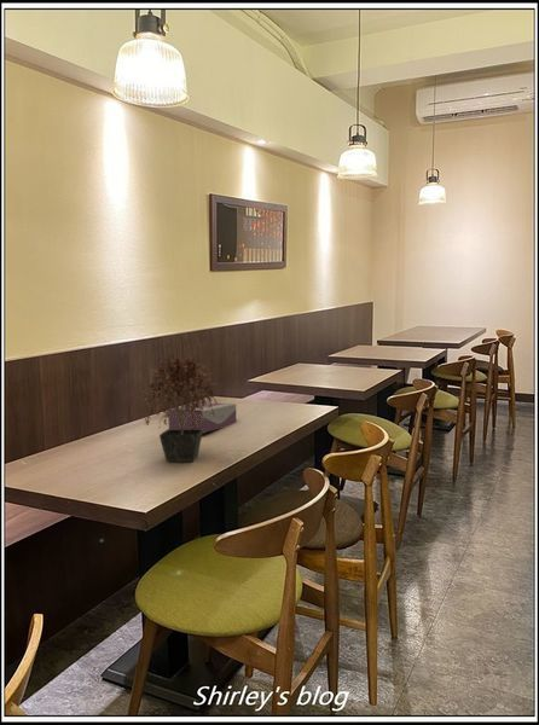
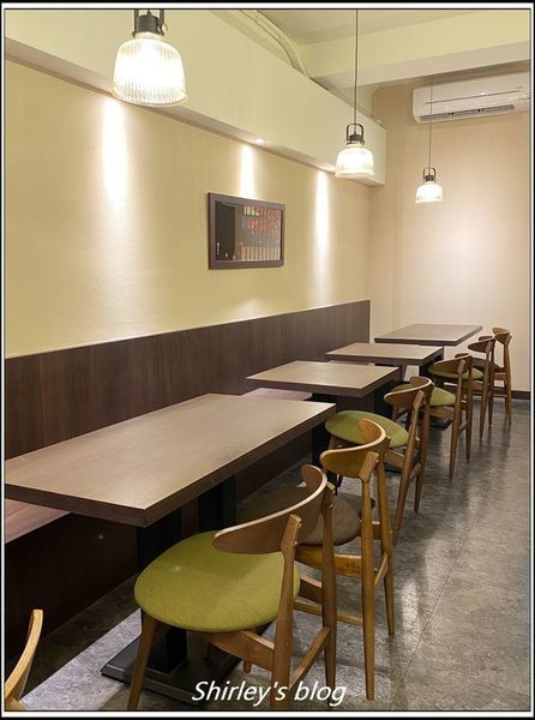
- tissue box [167,402,237,434]
- potted plant [139,353,219,463]
